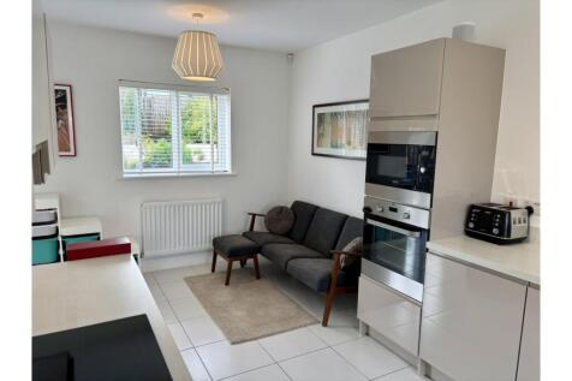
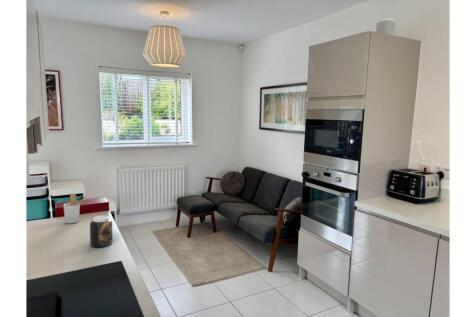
+ jar [89,215,113,248]
+ utensil holder [63,193,89,224]
